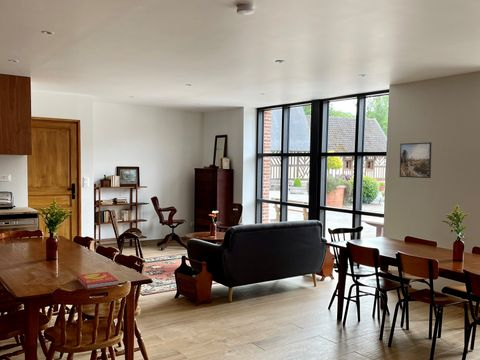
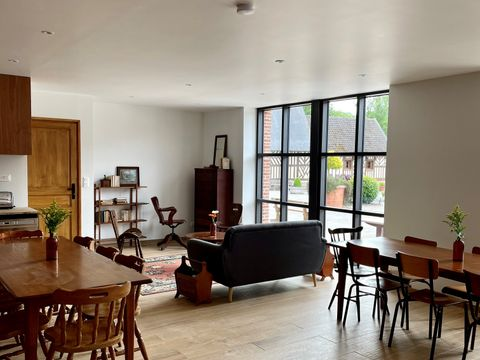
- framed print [399,141,432,179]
- book [76,271,119,290]
